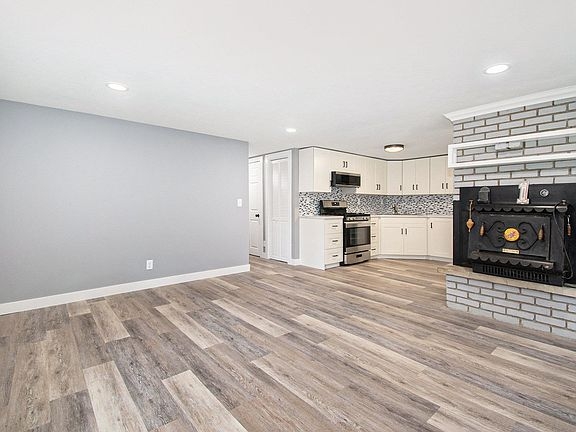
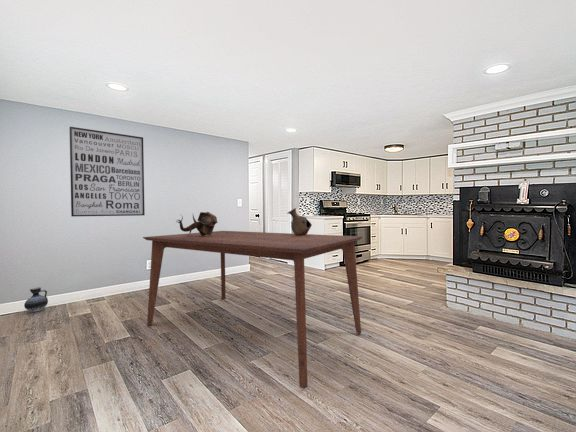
+ dining table [142,230,364,390]
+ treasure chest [175,211,219,237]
+ ceramic jug [23,286,49,313]
+ ceramic jug [286,207,313,235]
+ wall art [68,126,146,217]
